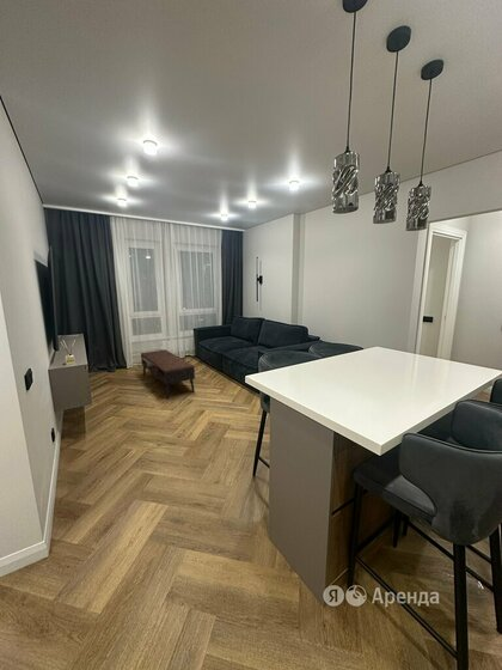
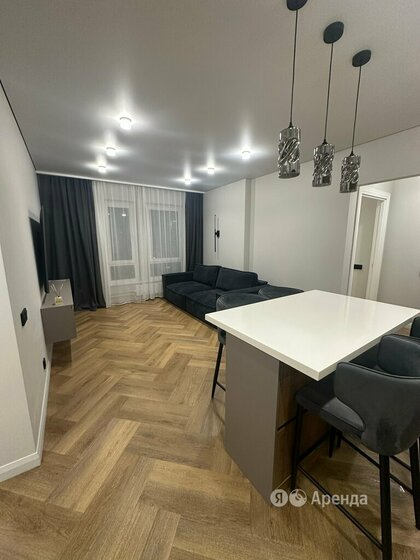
- coffee table [140,348,196,400]
